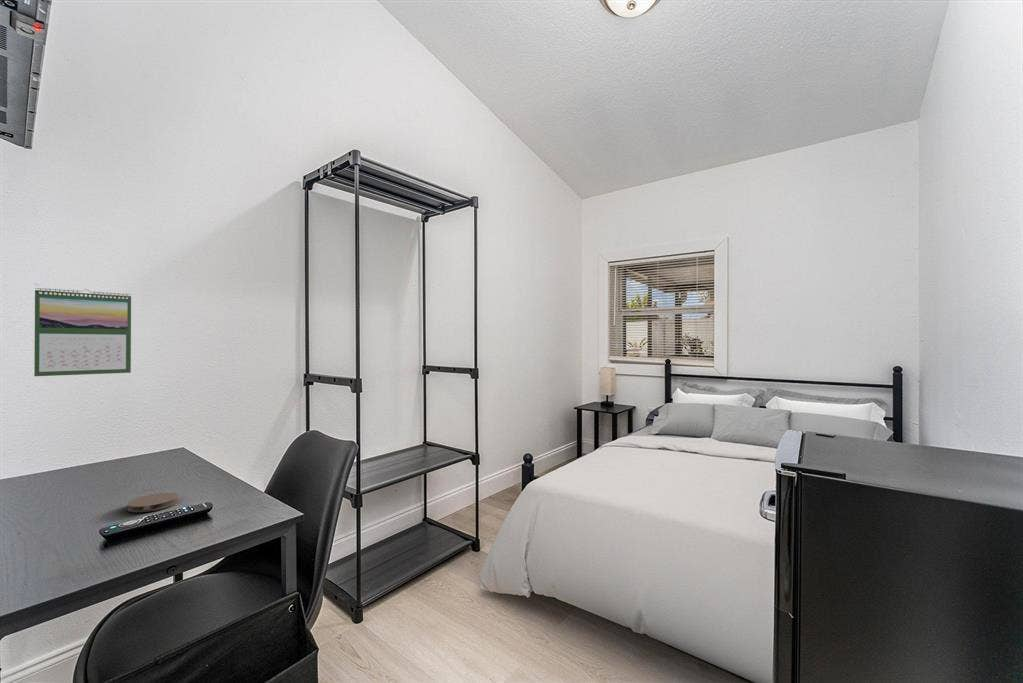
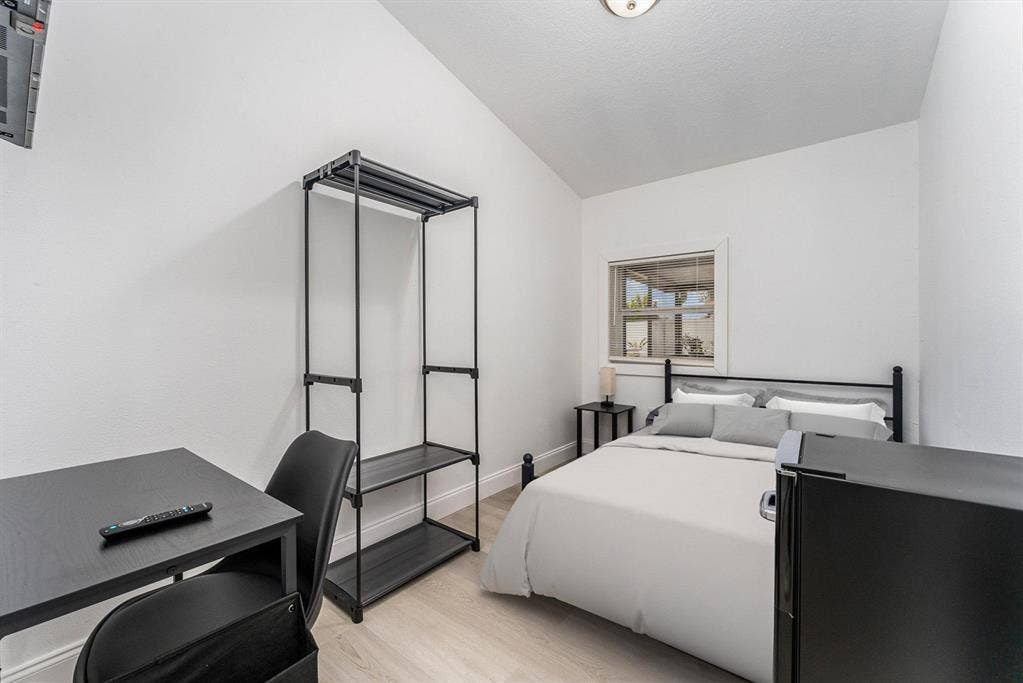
- calendar [33,287,132,377]
- coaster [126,492,179,513]
